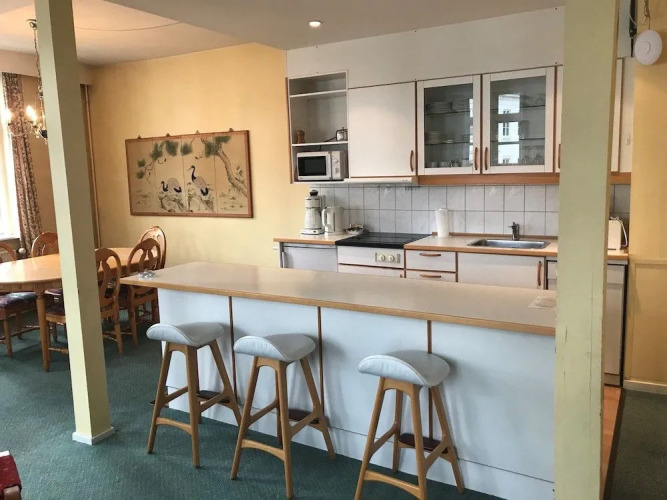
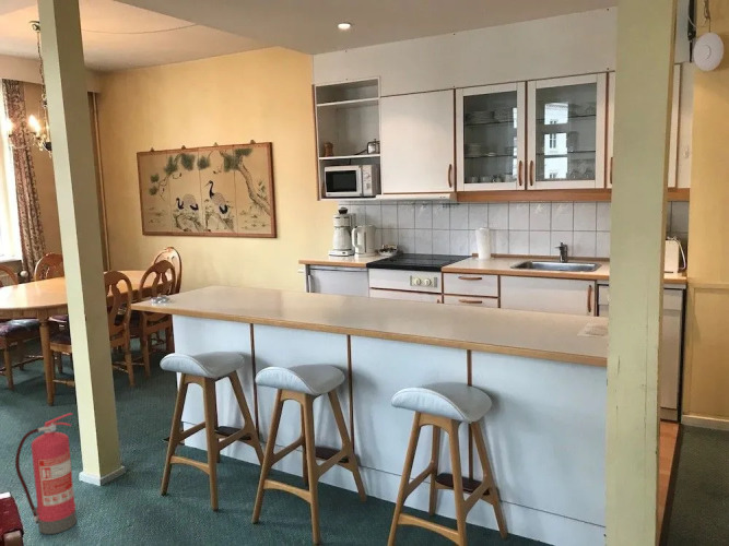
+ fire extinguisher [14,412,78,535]
